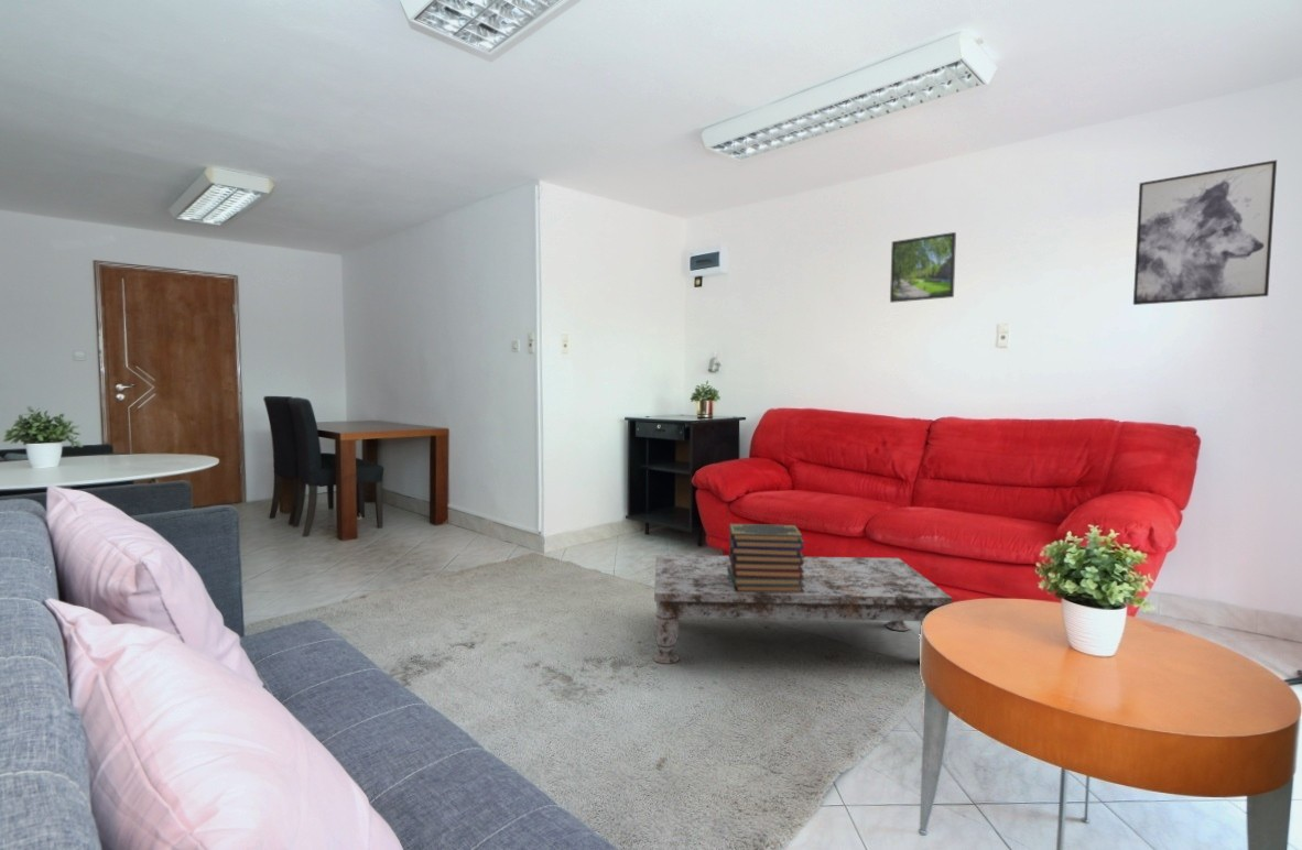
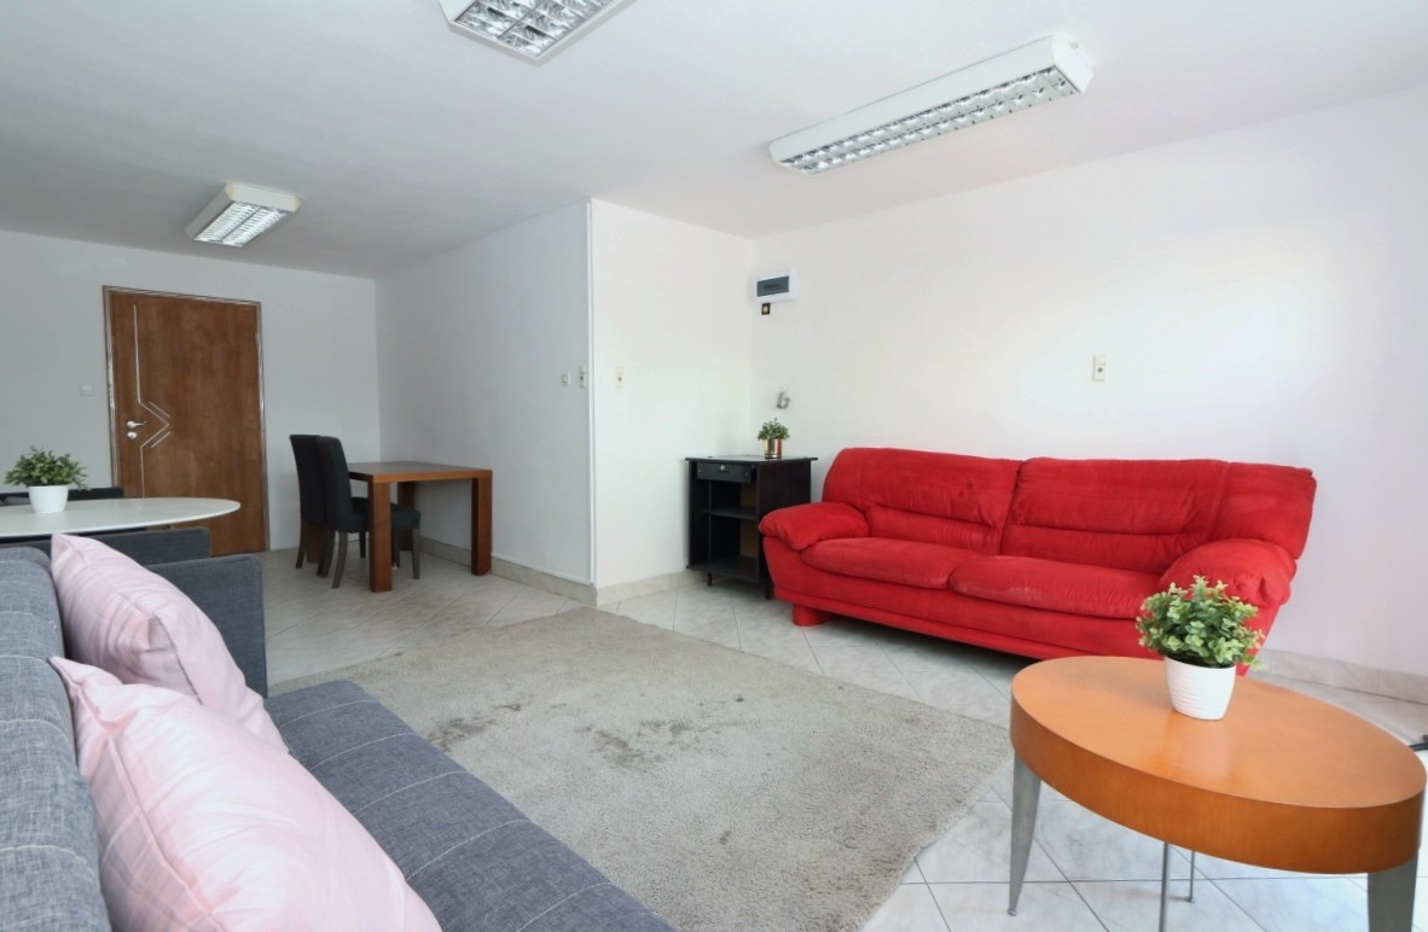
- book stack [727,523,806,592]
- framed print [889,231,957,304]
- coffee table [652,554,953,665]
- wall art [1132,159,1278,306]
